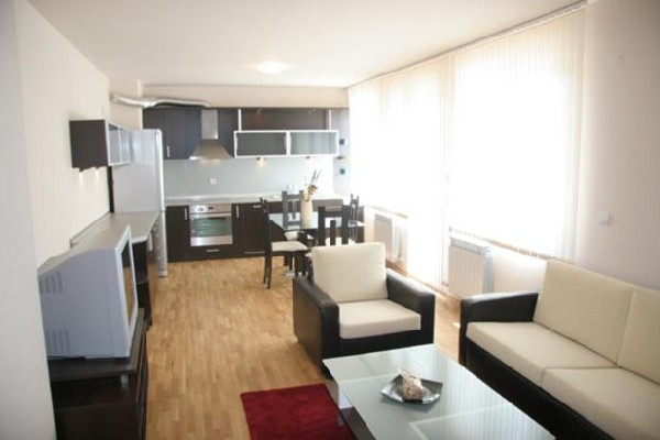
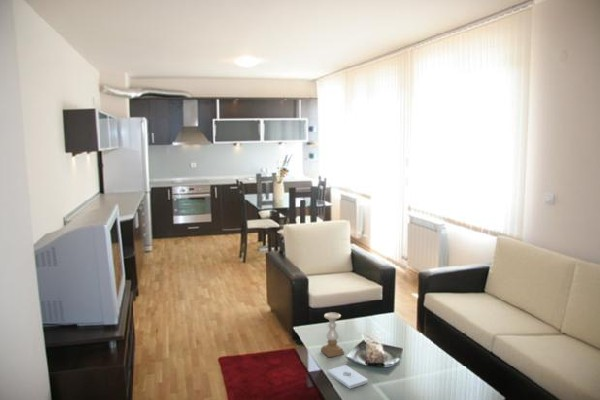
+ notepad [326,364,369,390]
+ candle holder [320,311,345,358]
